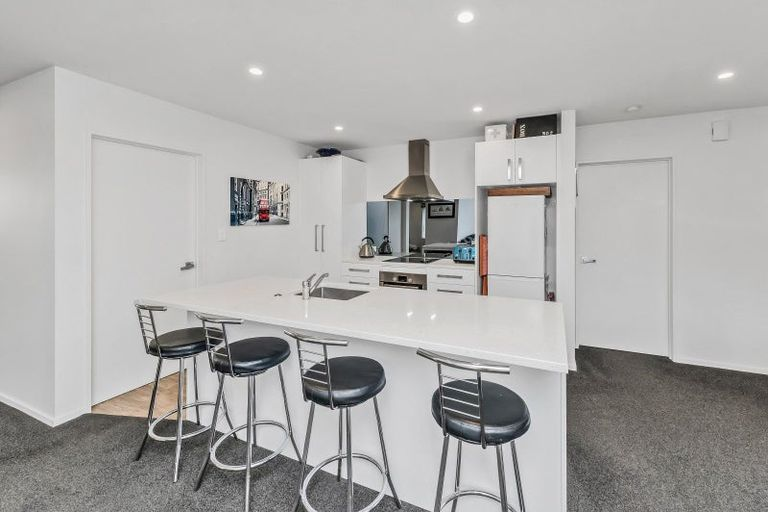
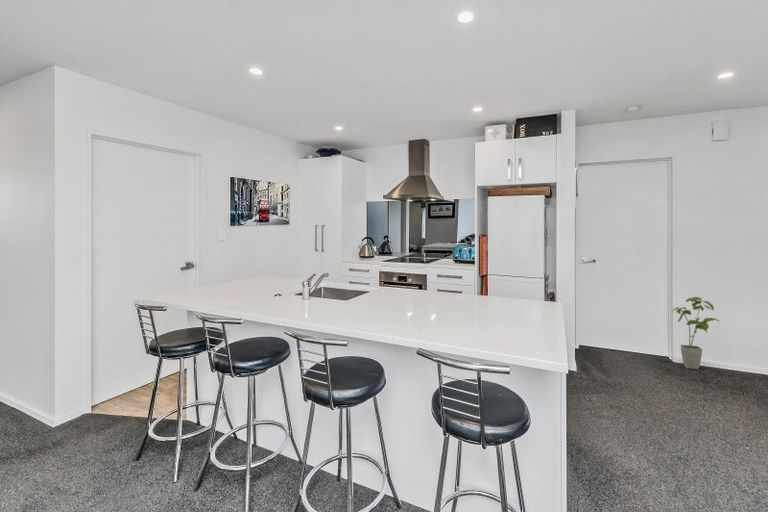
+ house plant [671,296,720,370]
